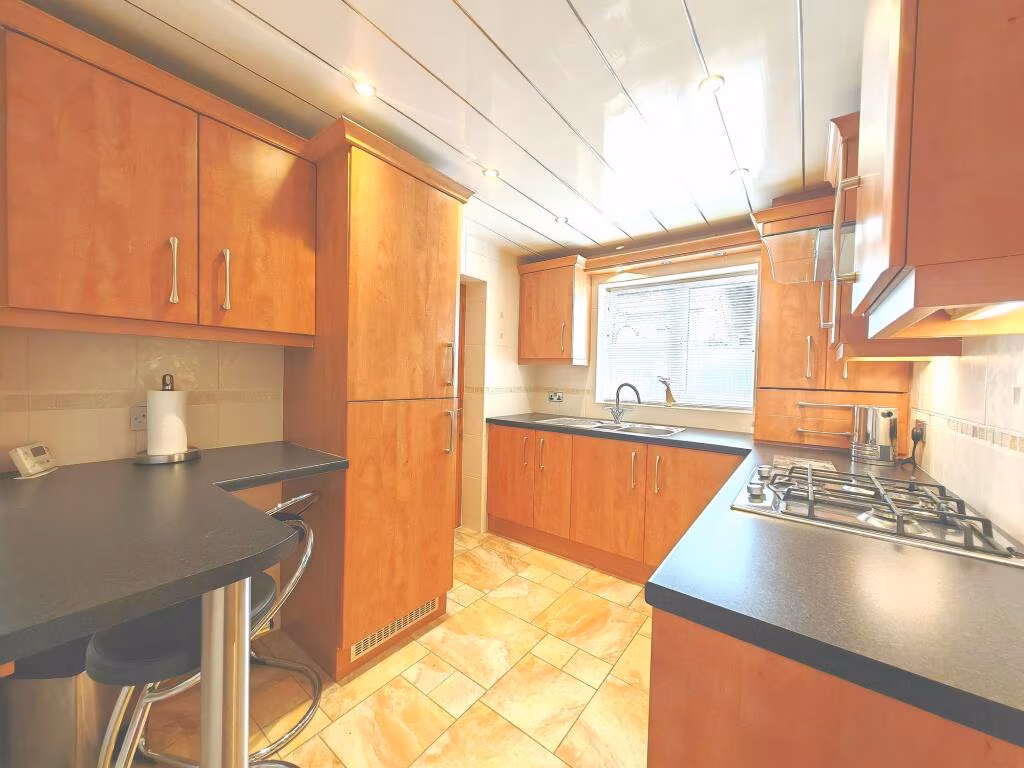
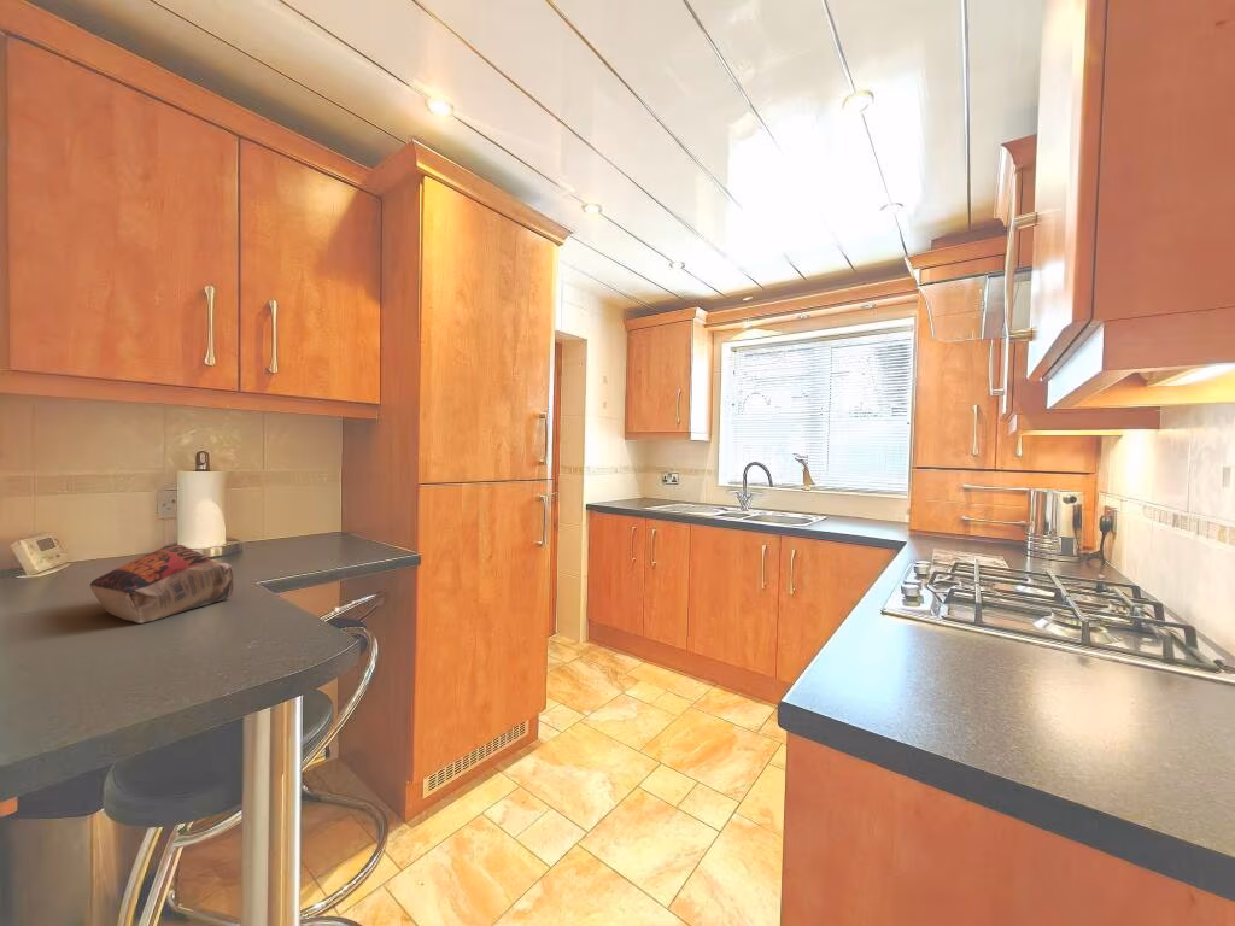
+ bag [89,544,235,625]
